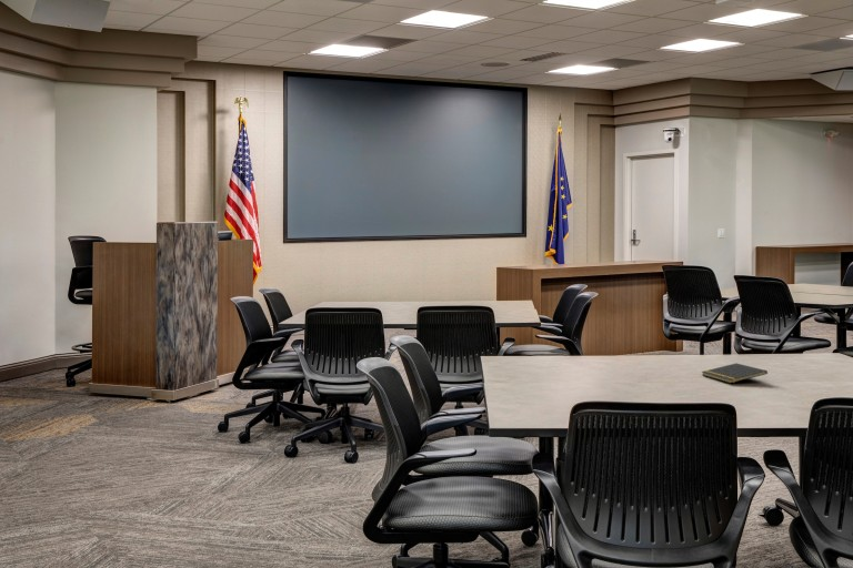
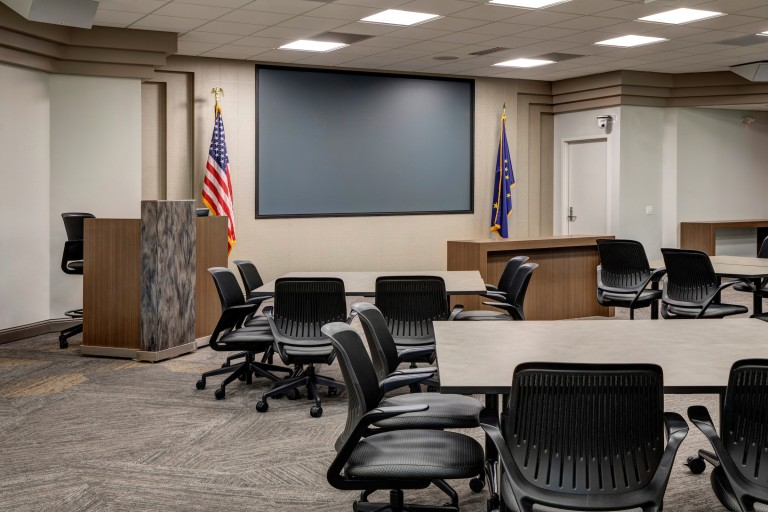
- notepad [701,363,769,384]
